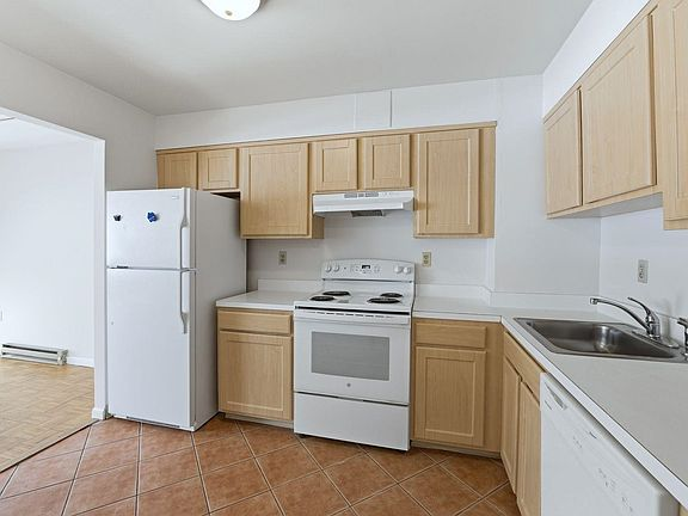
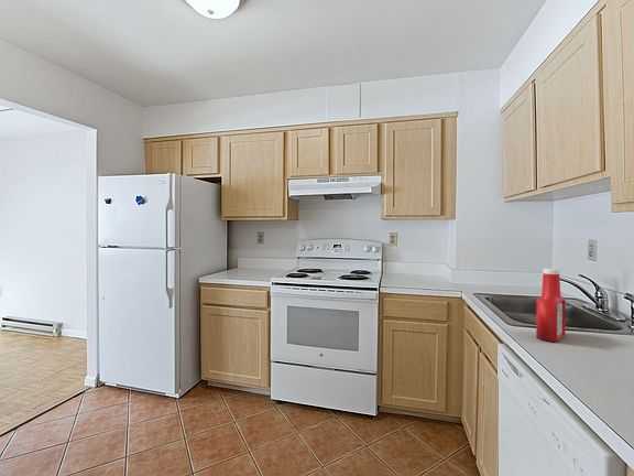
+ soap bottle [535,268,567,343]
